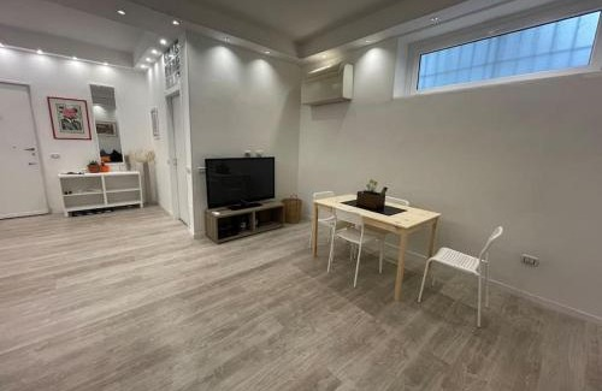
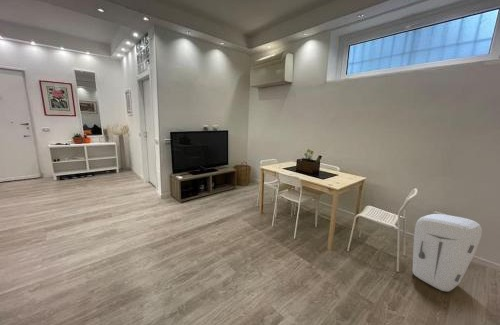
+ air purifier [412,213,483,292]
